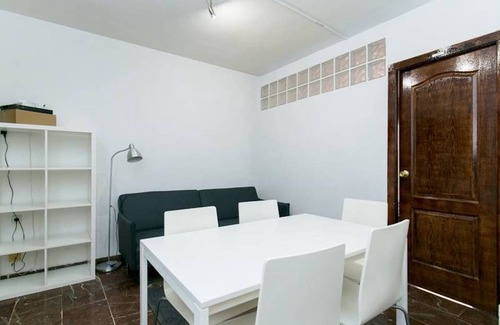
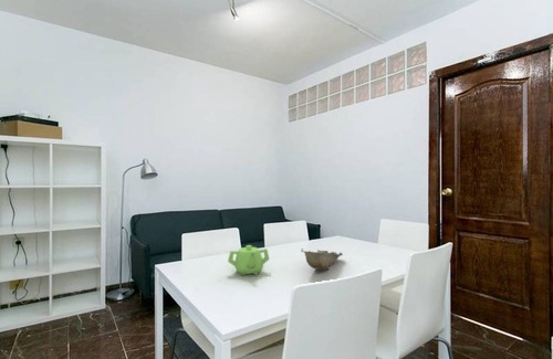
+ teapot [227,244,270,276]
+ decorative bowl [300,247,344,271]
